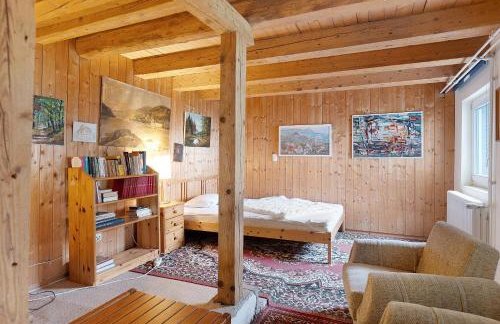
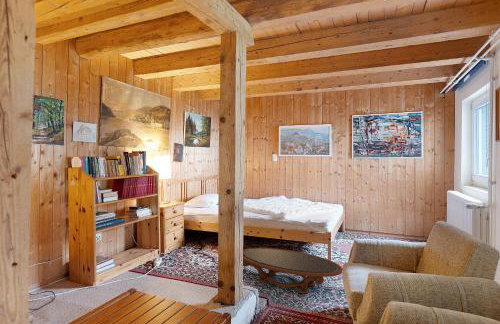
+ coffee table [242,247,344,295]
